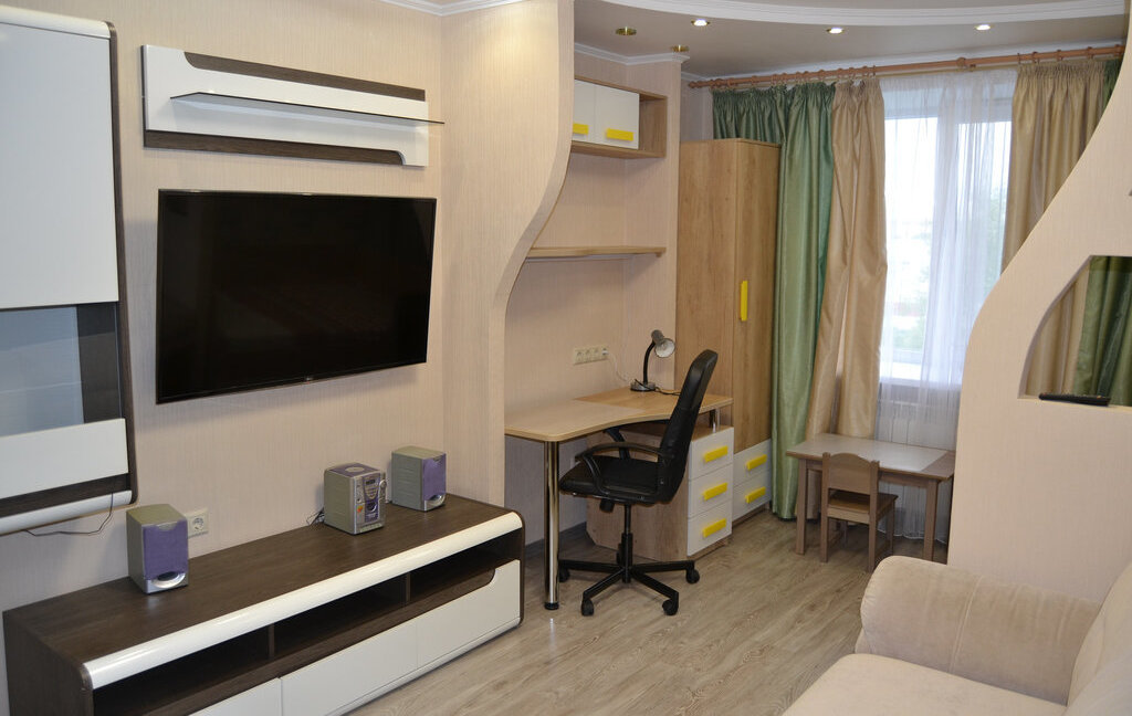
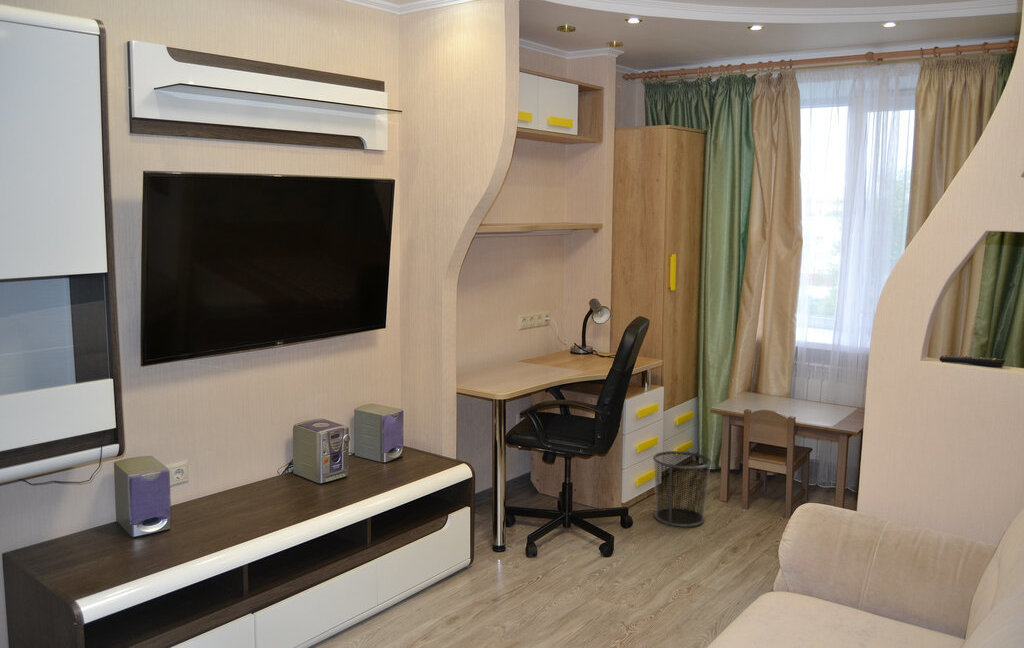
+ waste bin [652,450,713,528]
